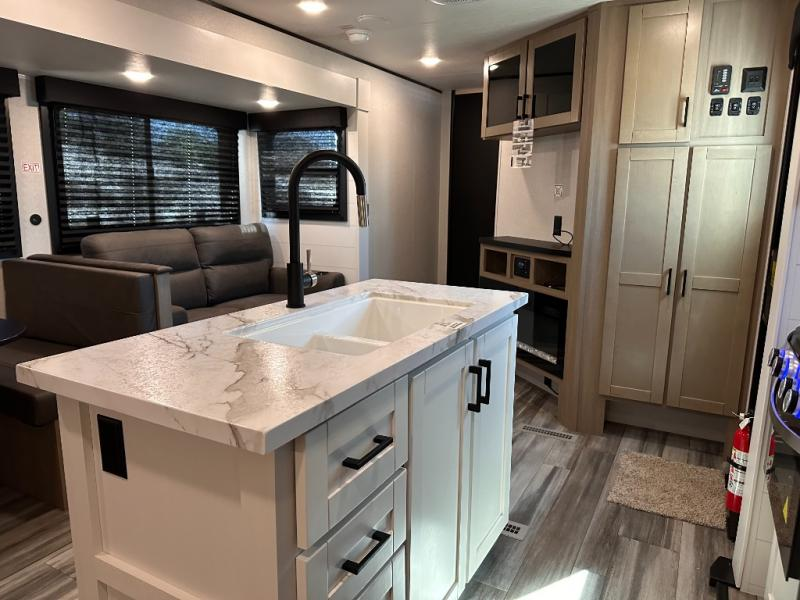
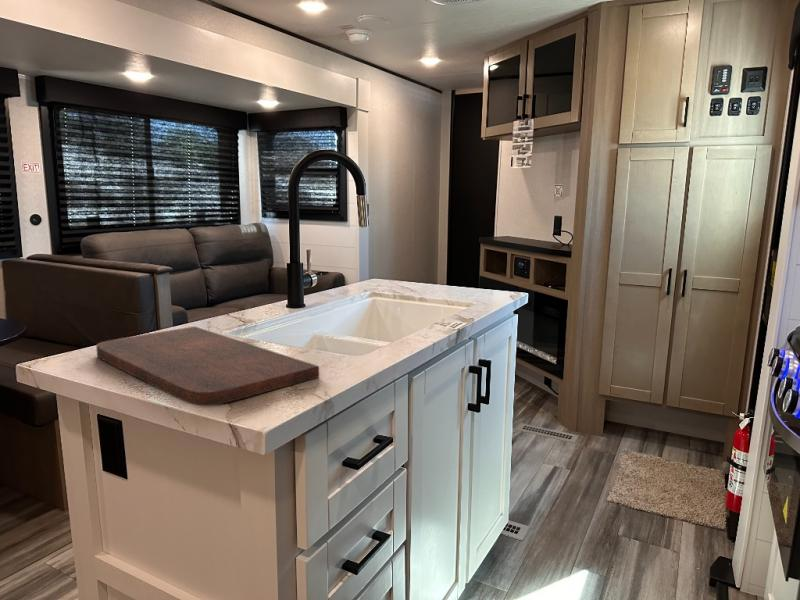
+ cutting board [95,326,320,407]
